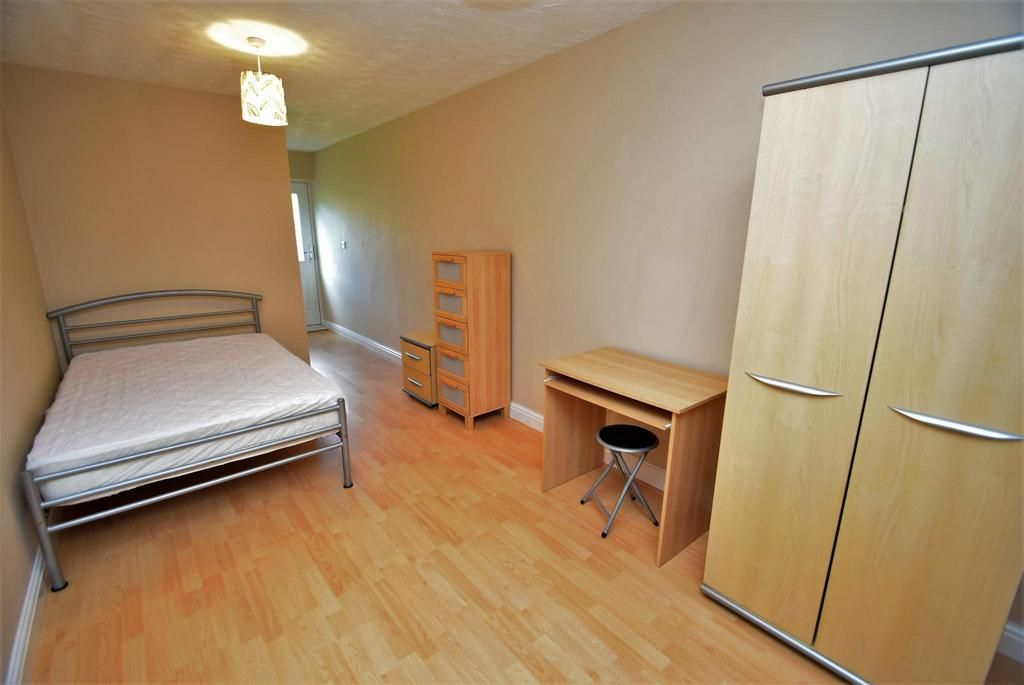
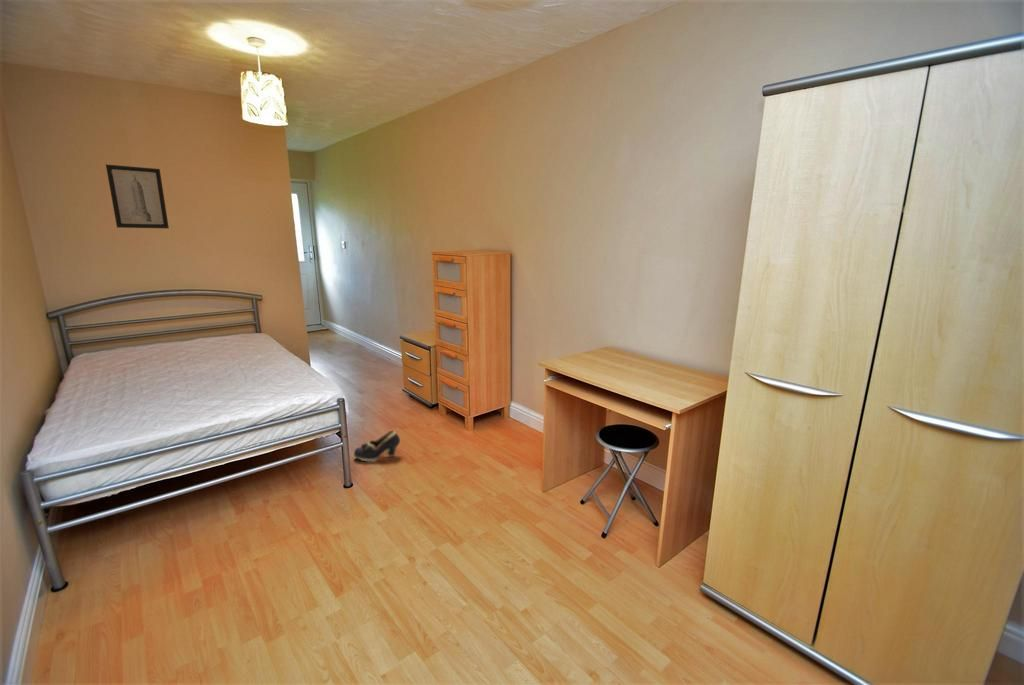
+ wall art [105,163,170,230]
+ shoe [353,430,401,462]
